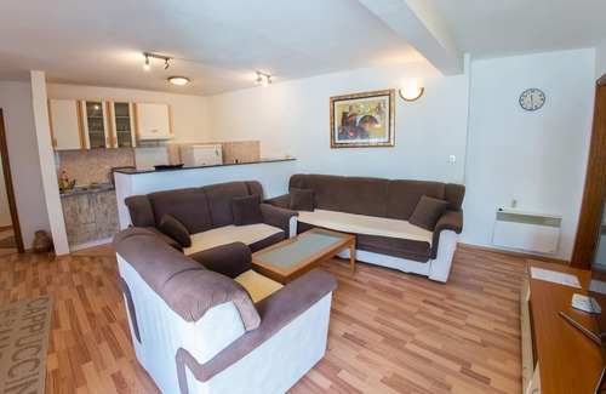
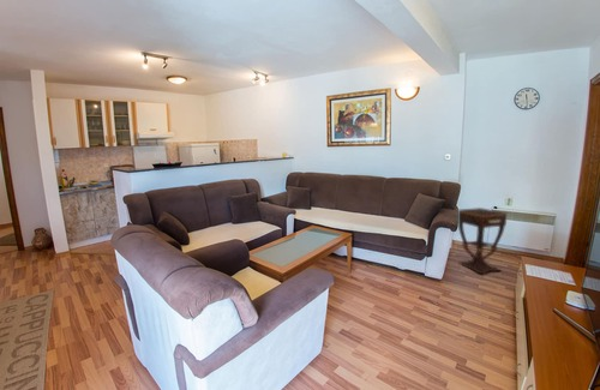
+ side table [456,206,509,275]
